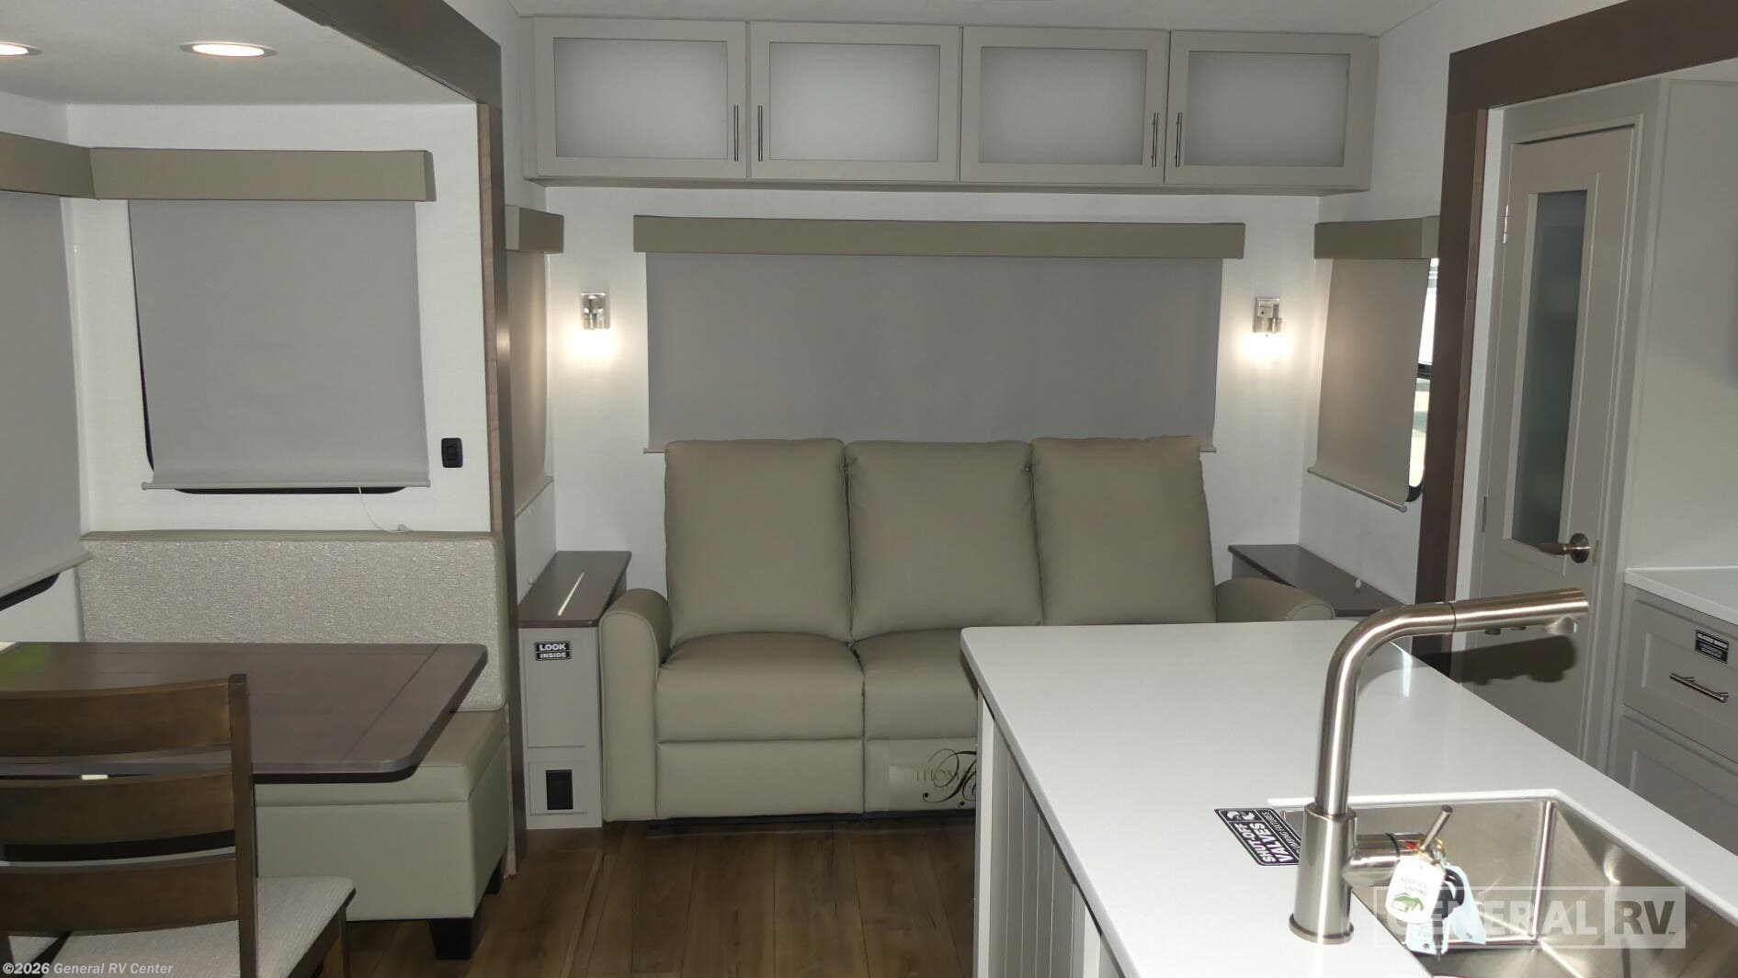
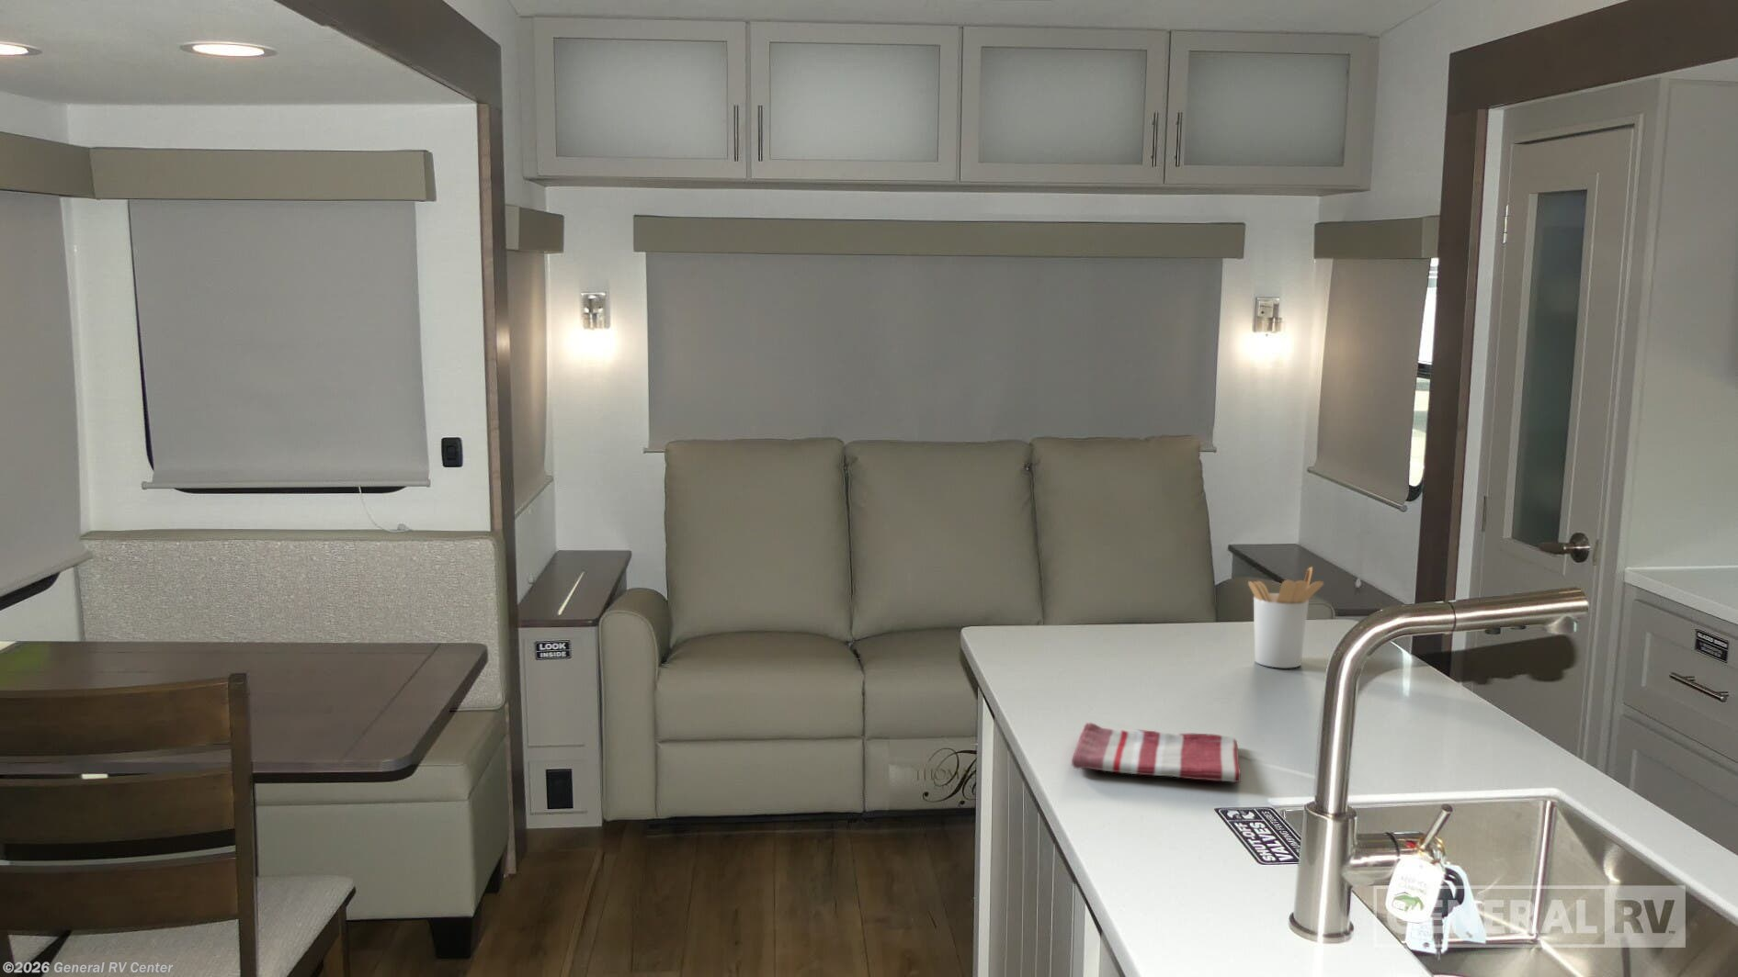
+ utensil holder [1247,565,1325,668]
+ dish towel [1071,722,1241,784]
